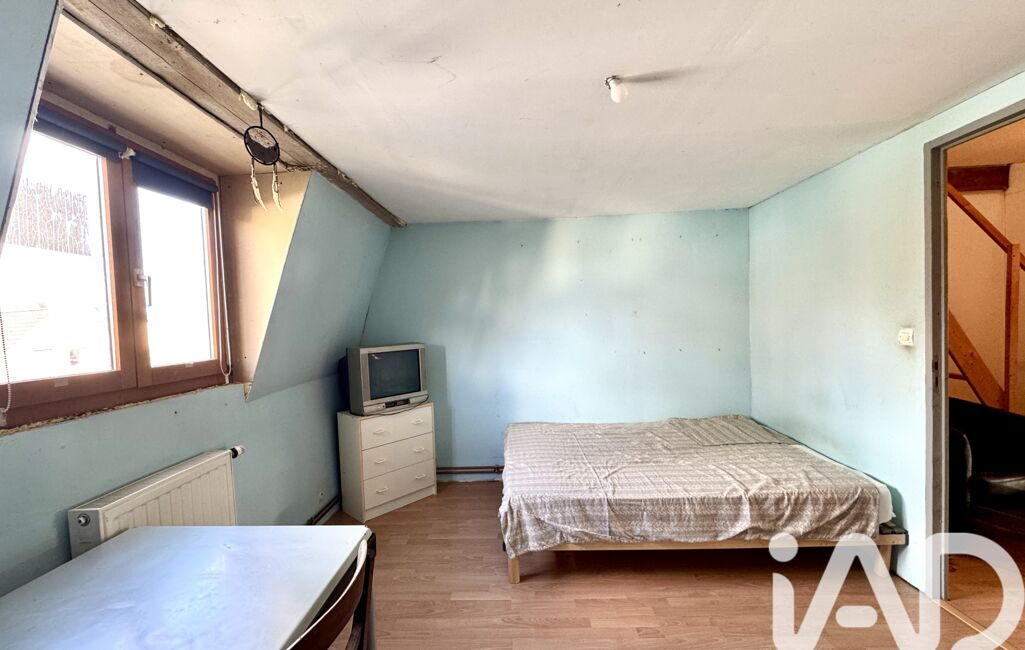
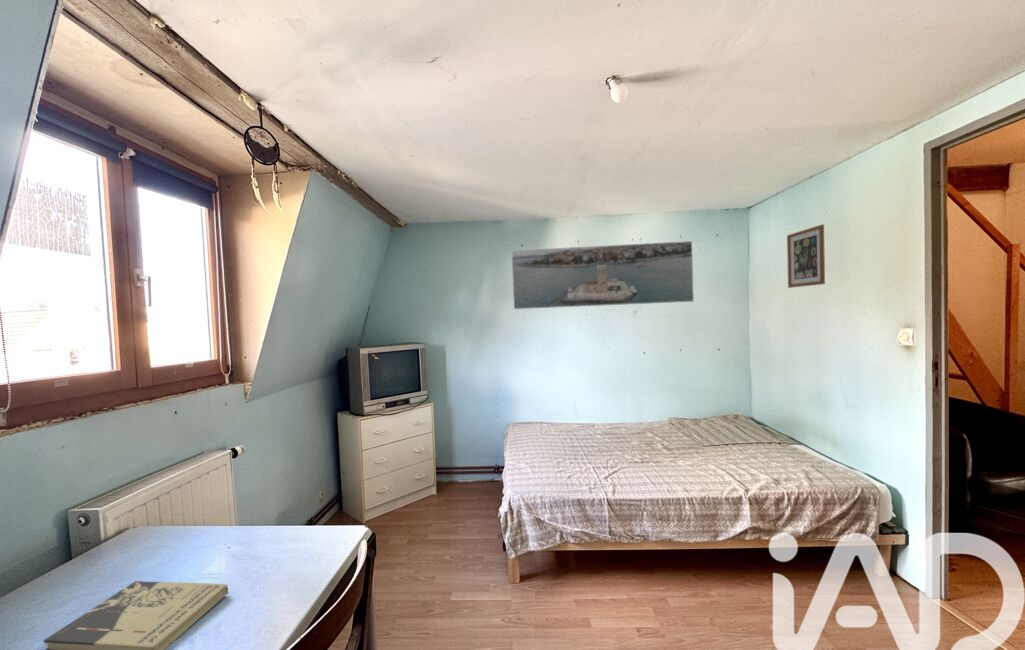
+ wall art [786,223,826,289]
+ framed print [511,240,695,310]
+ book [42,580,230,650]
